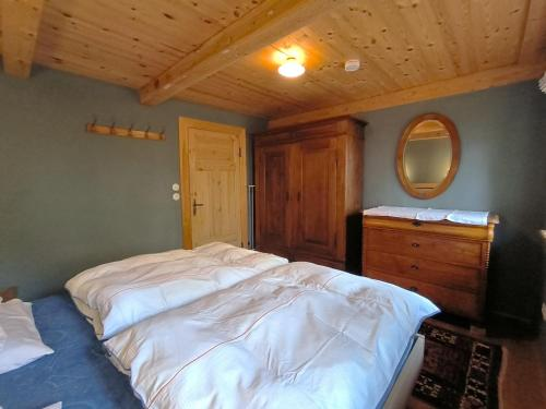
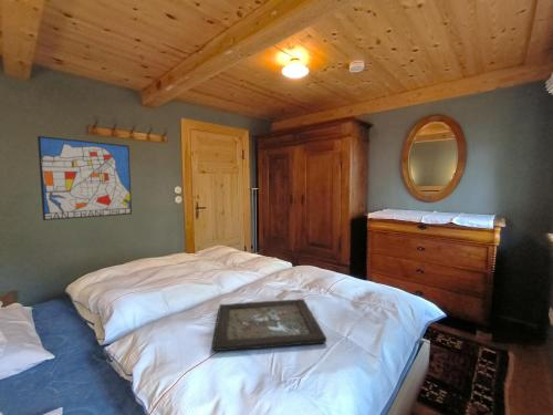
+ tray [211,298,327,352]
+ wall art [36,135,133,221]
